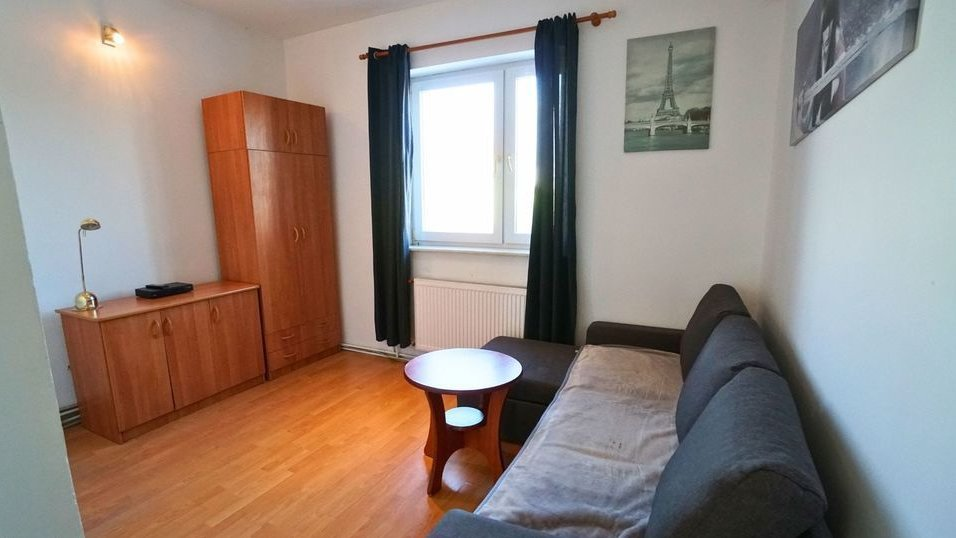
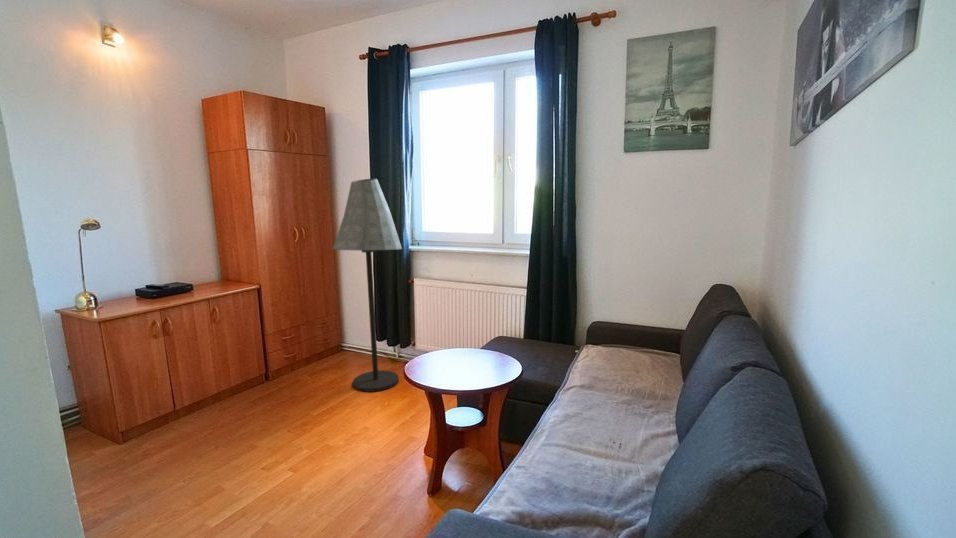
+ floor lamp [332,178,403,393]
